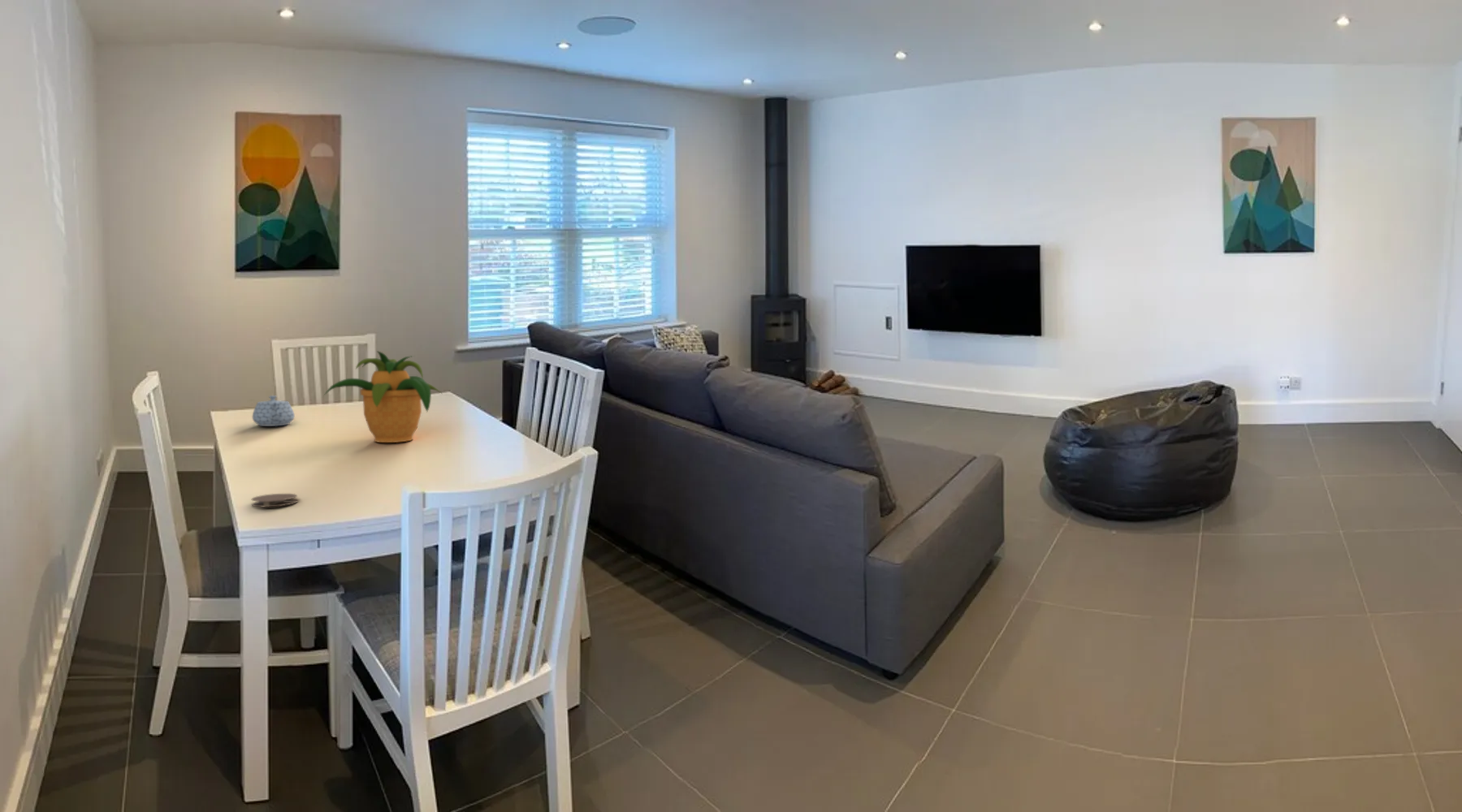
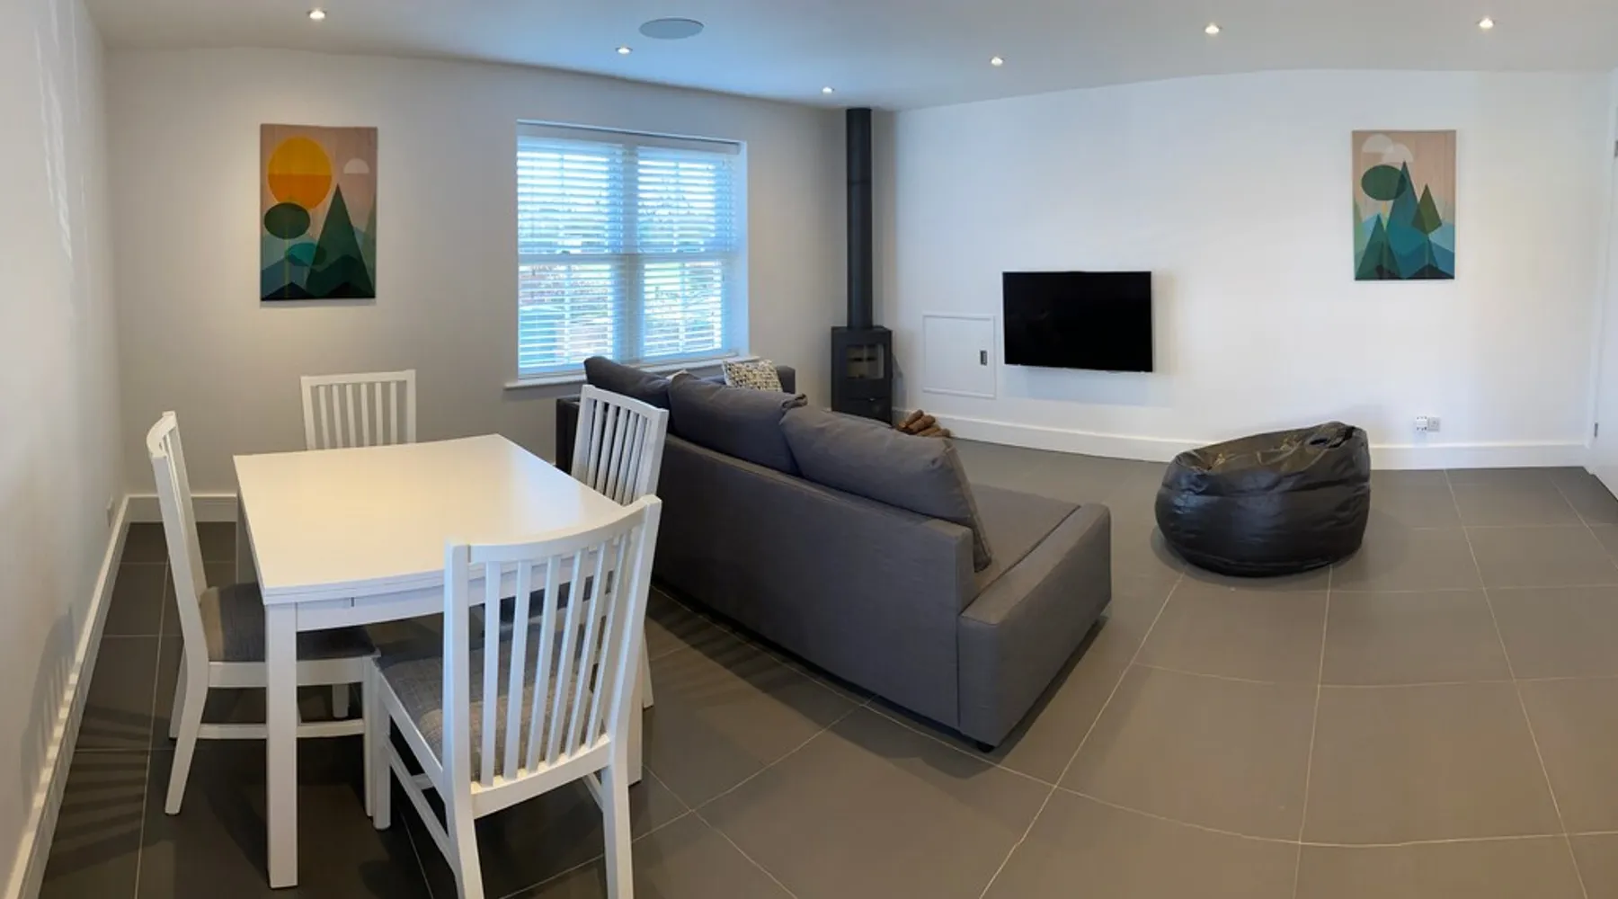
- potted plant [322,350,442,443]
- teapot [252,395,296,427]
- coaster [250,493,299,508]
